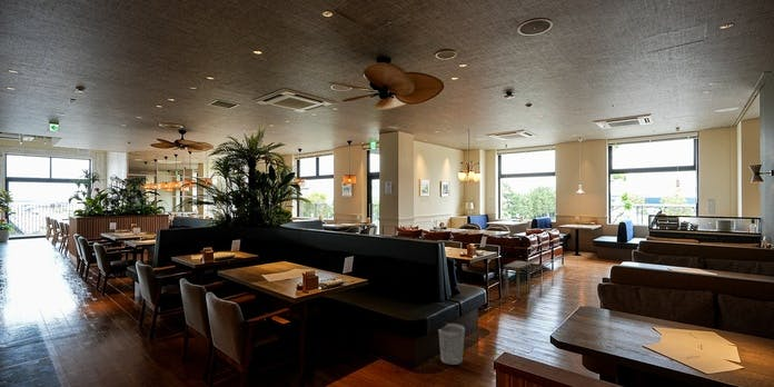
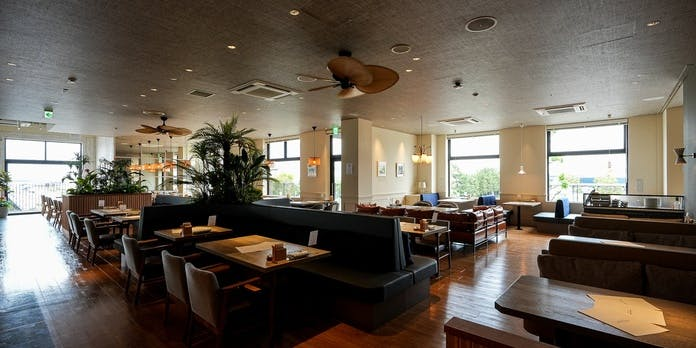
- wastebasket [438,322,466,366]
- side table [503,260,546,299]
